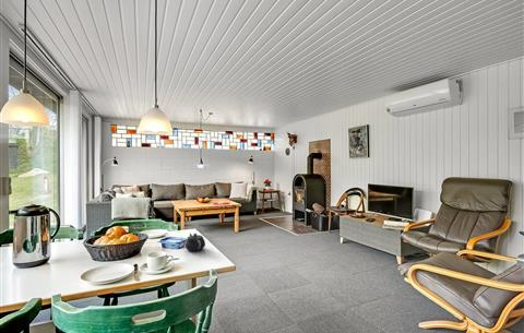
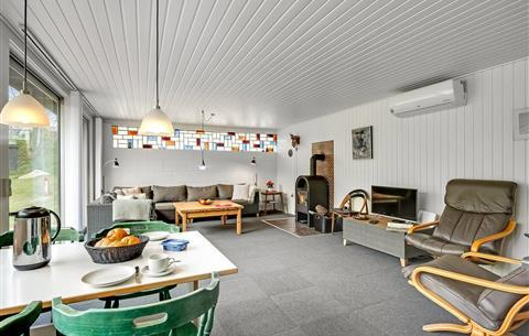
- teapot [183,233,206,252]
